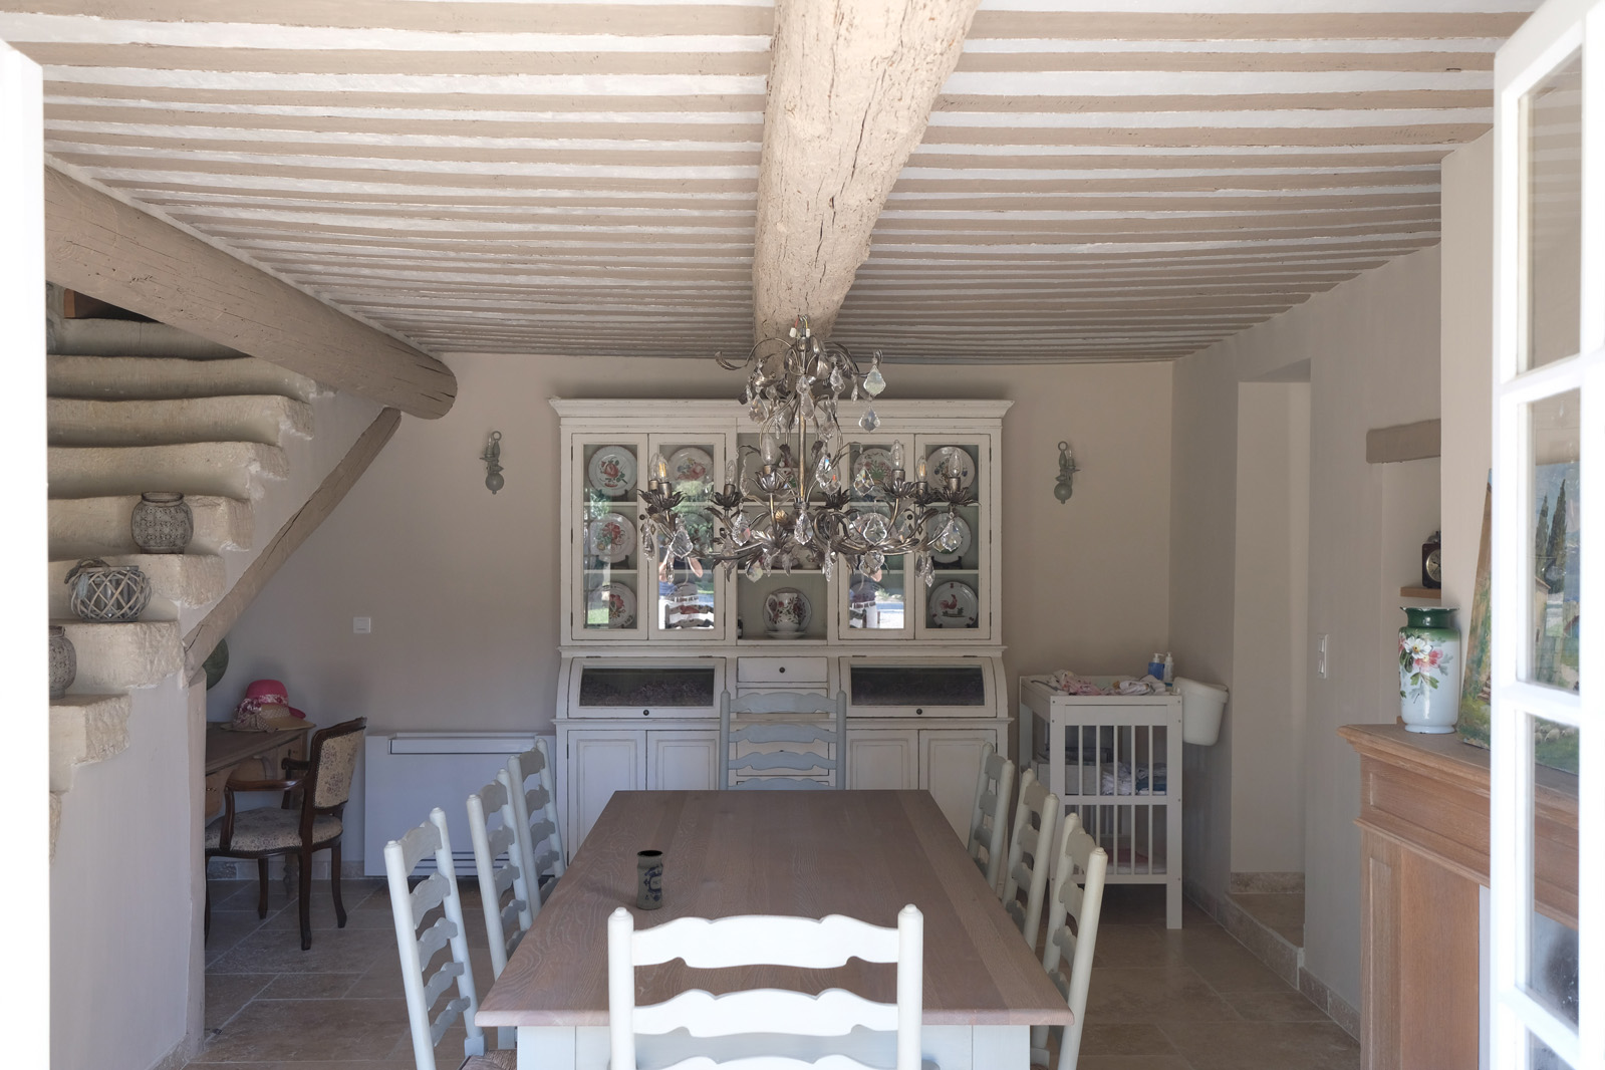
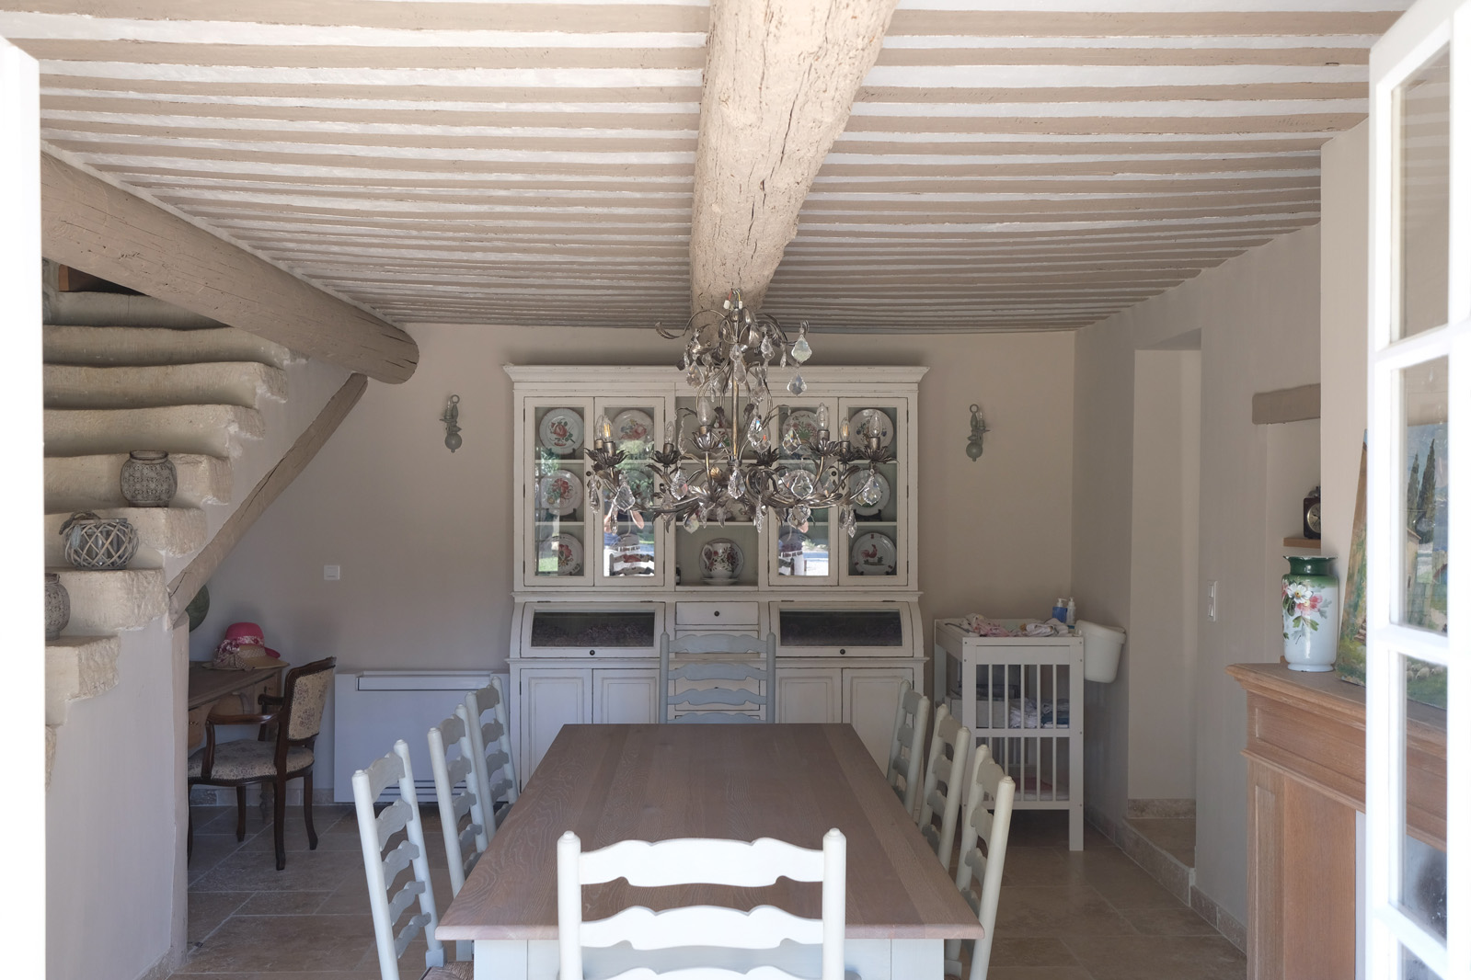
- jar [635,849,664,910]
